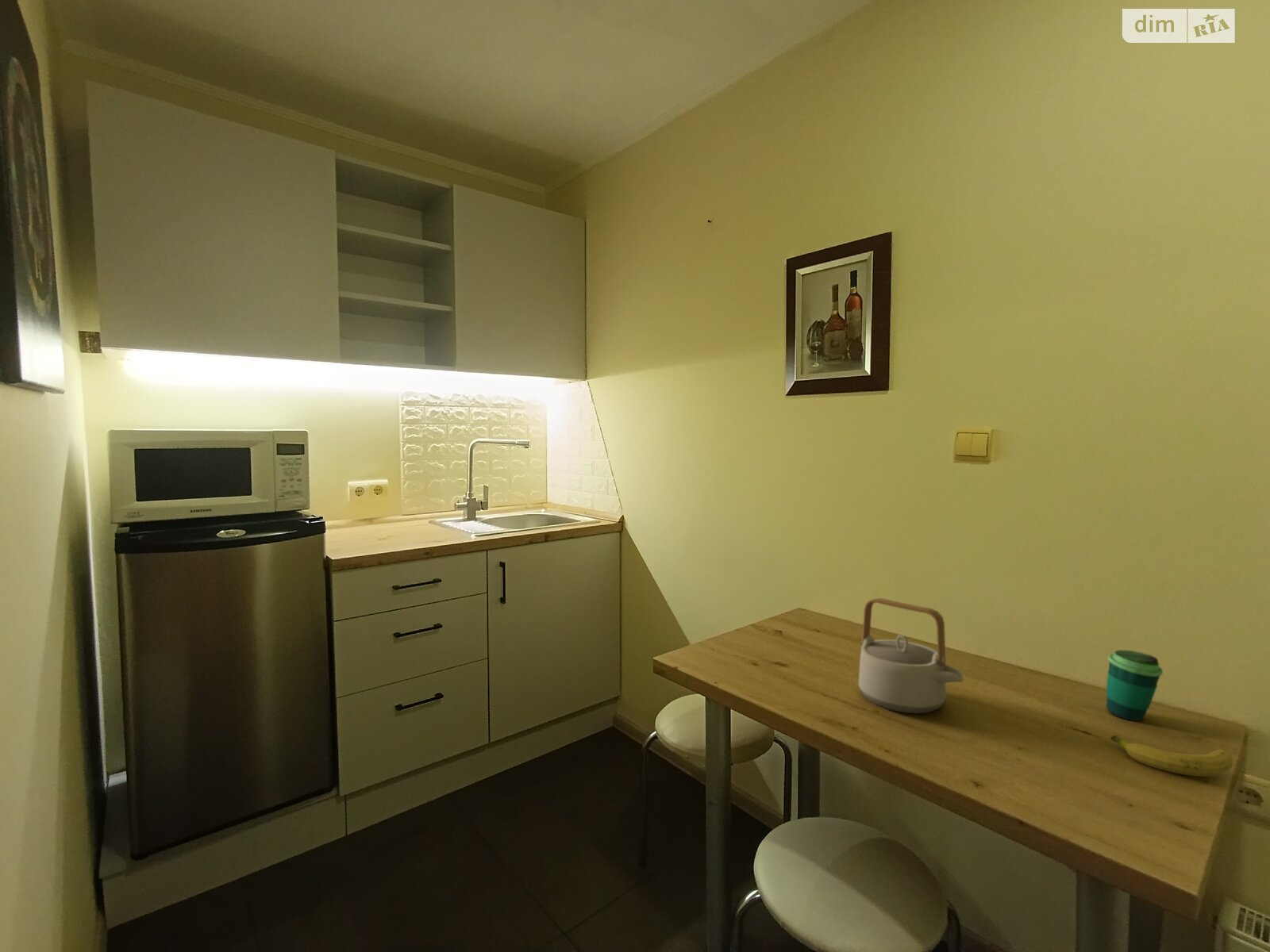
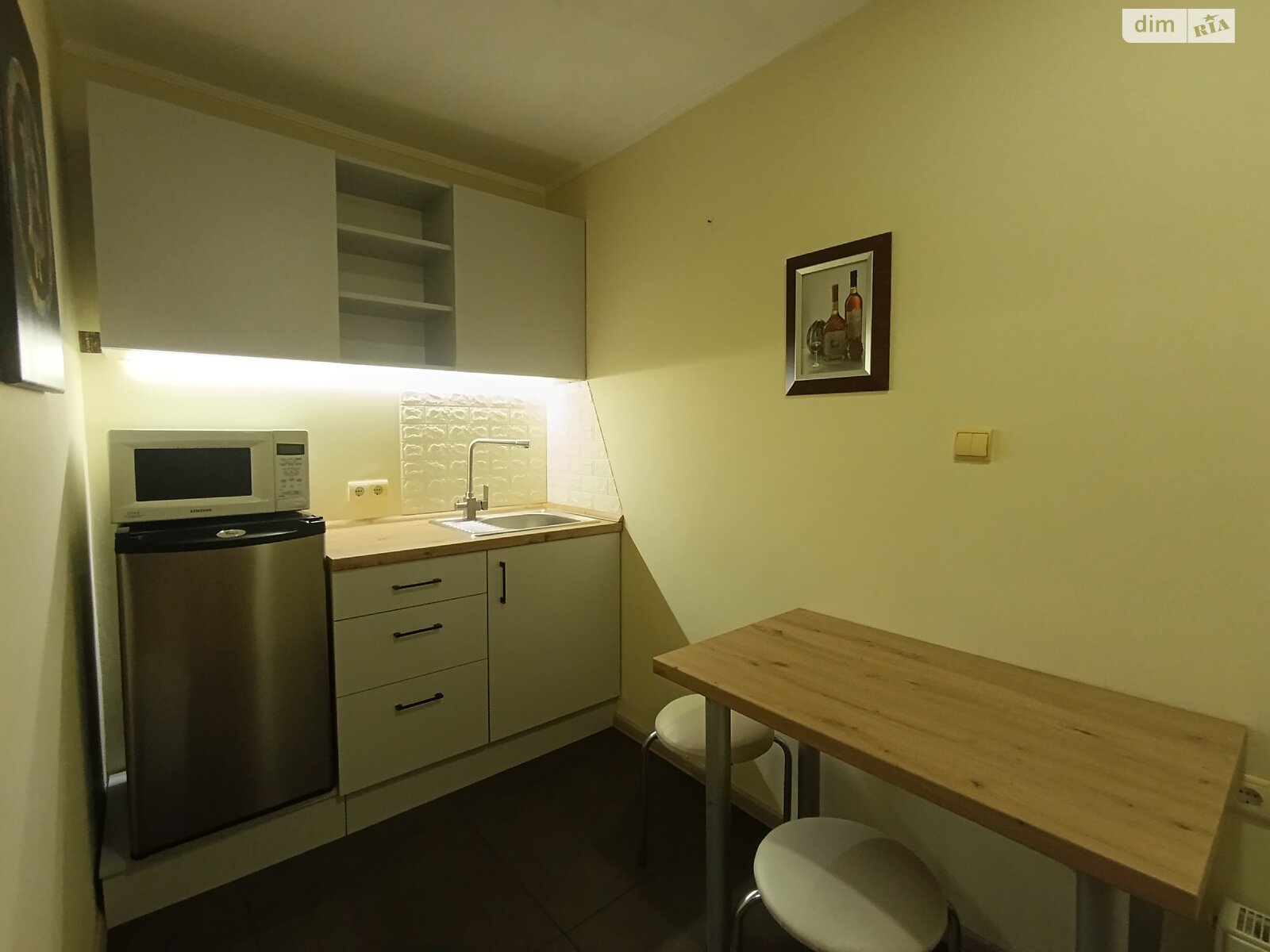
- teapot [858,597,964,715]
- cup [1106,649,1164,721]
- fruit [1110,735,1234,777]
